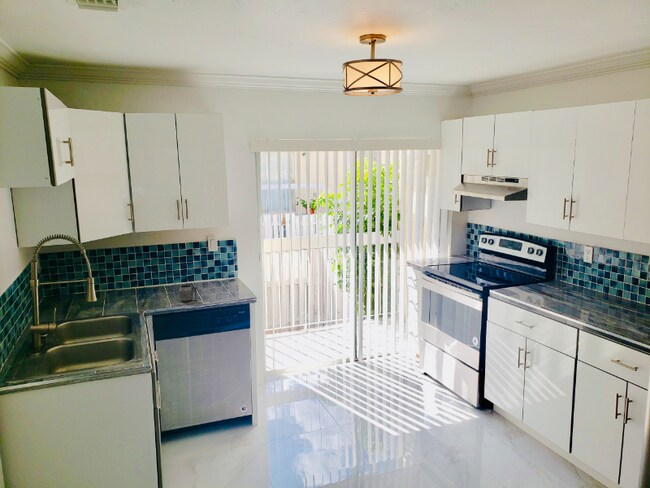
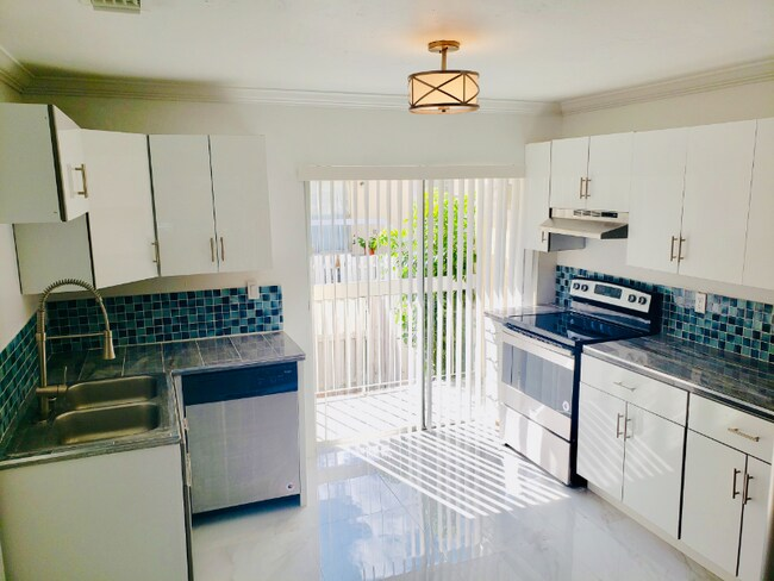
- mug [178,284,198,303]
